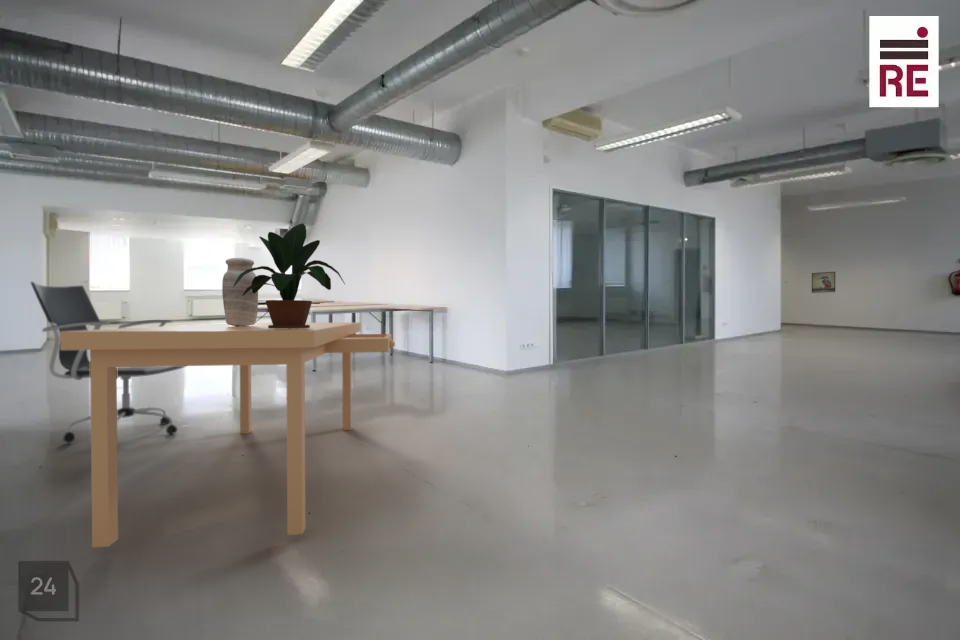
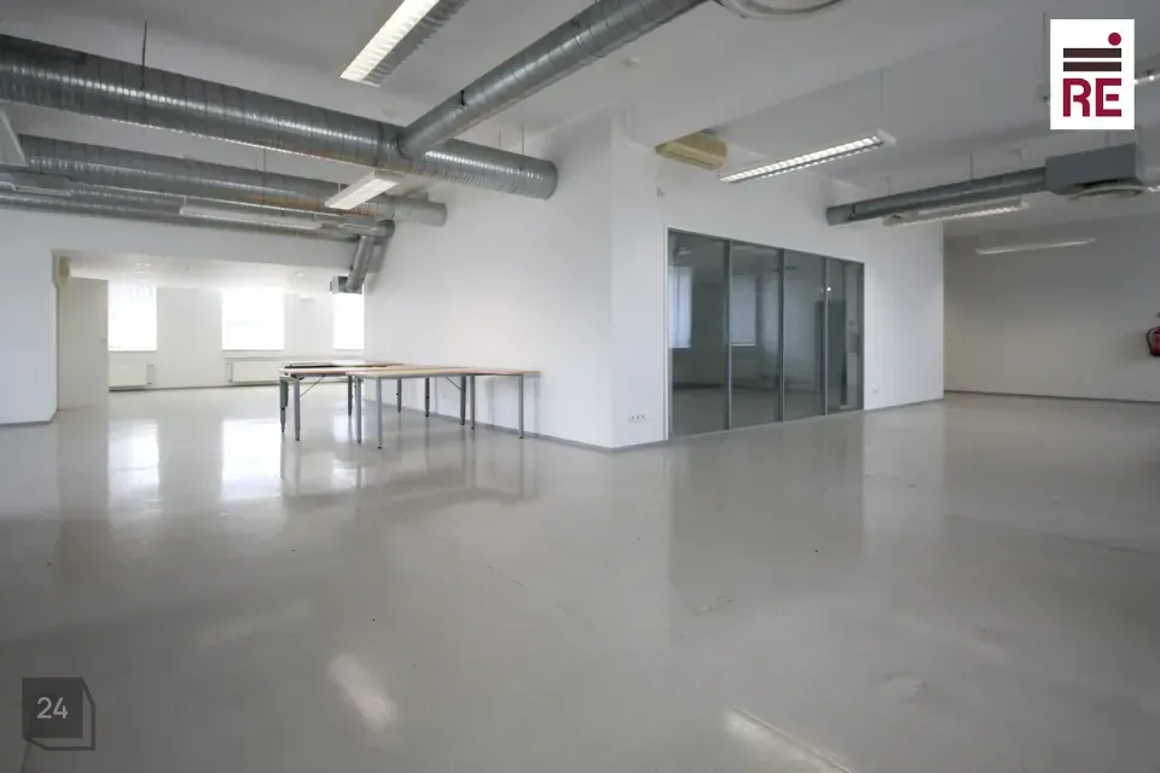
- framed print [811,271,836,294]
- office chair [30,281,187,443]
- potted plant [234,223,346,328]
- desk [59,322,396,548]
- vase [221,257,259,326]
